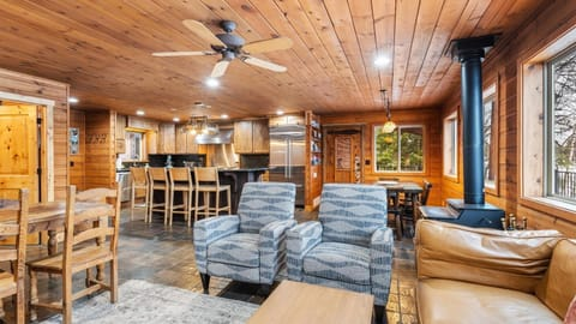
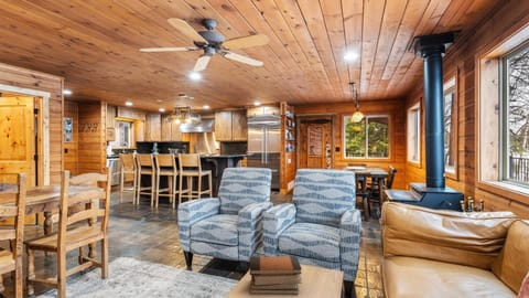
+ book stack [249,255,303,296]
